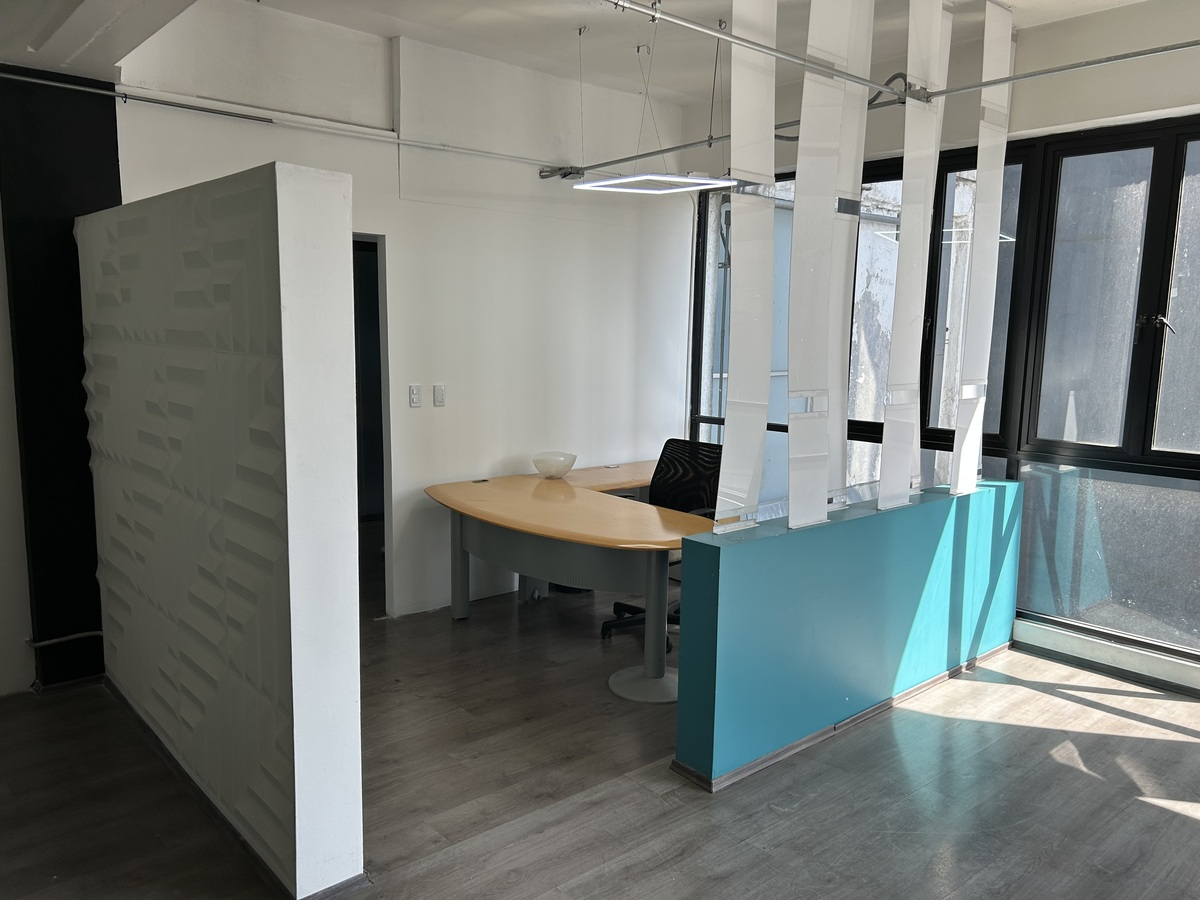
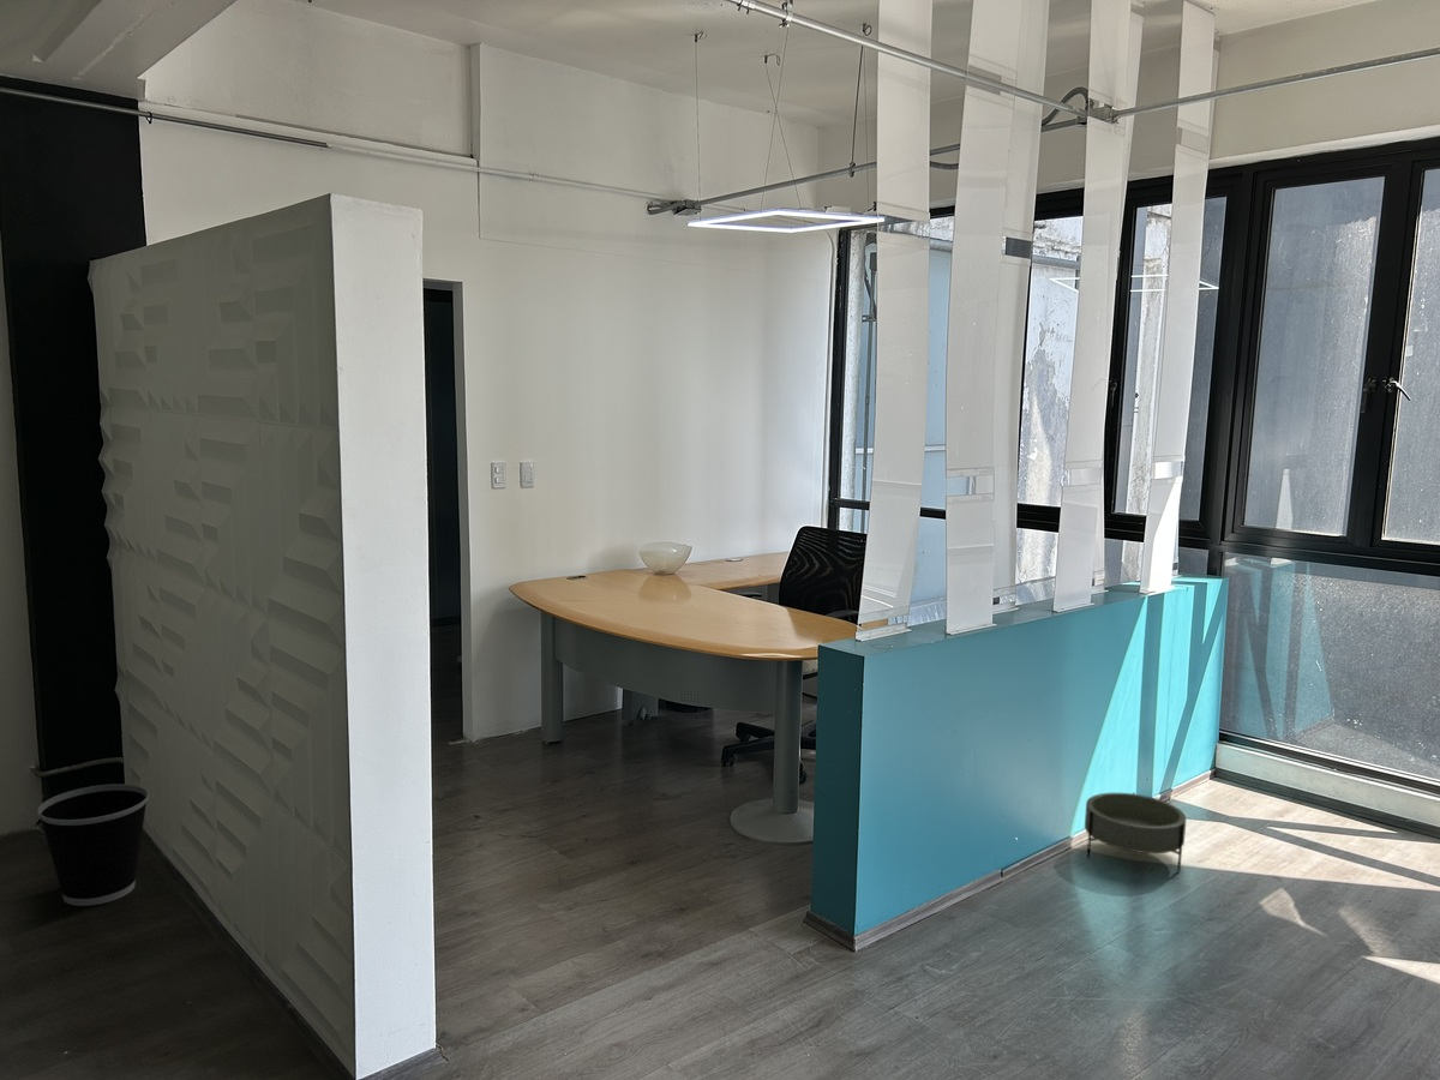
+ wastebasket [36,784,150,907]
+ planter [1084,792,1187,872]
